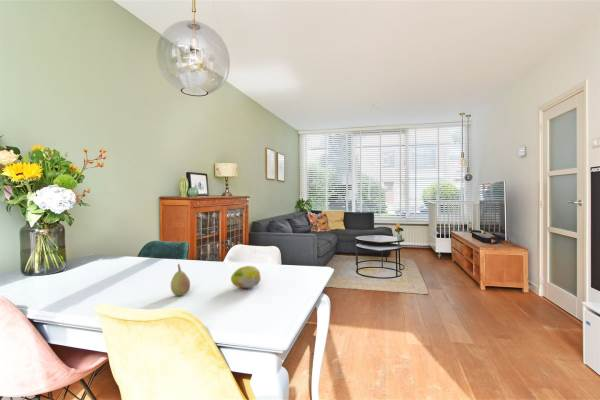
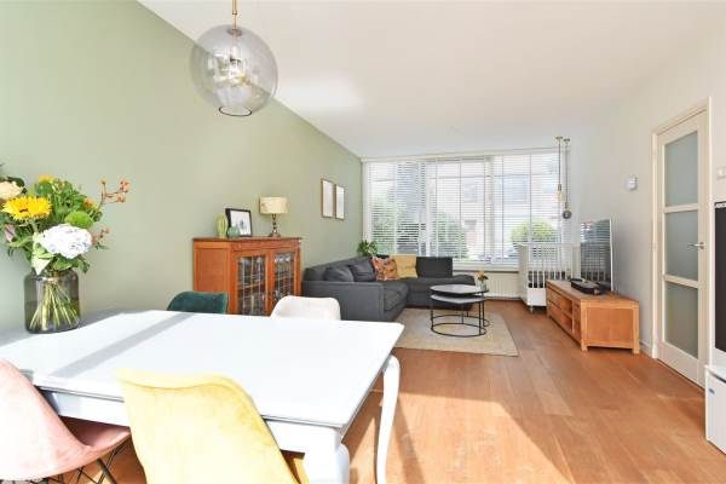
- fruit [170,263,191,297]
- fruit [230,265,262,289]
